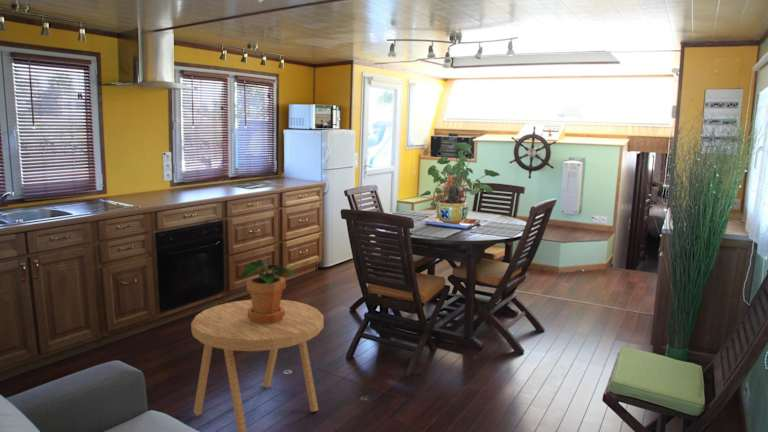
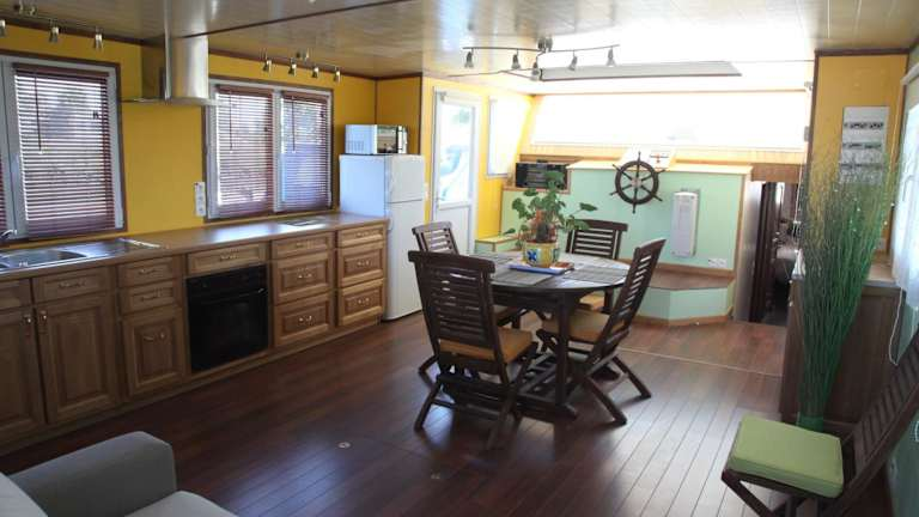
- potted plant [240,258,295,324]
- side table [190,299,324,432]
